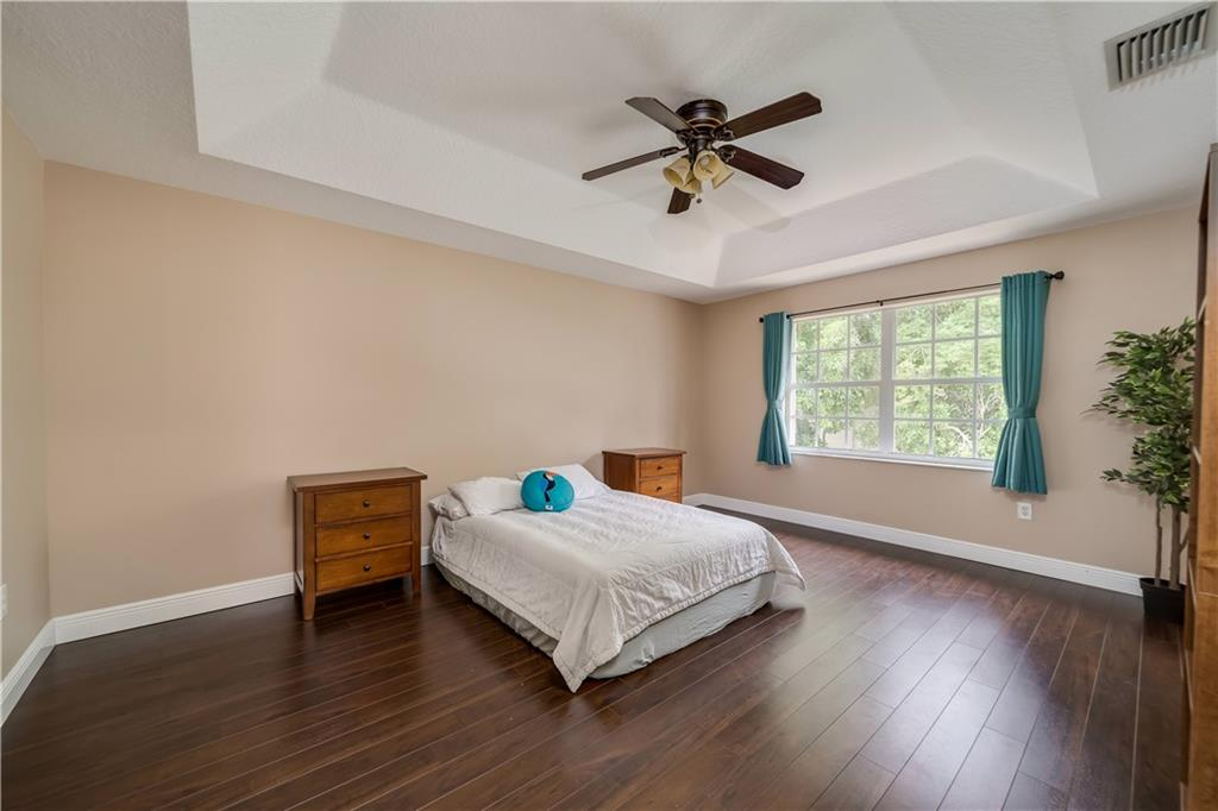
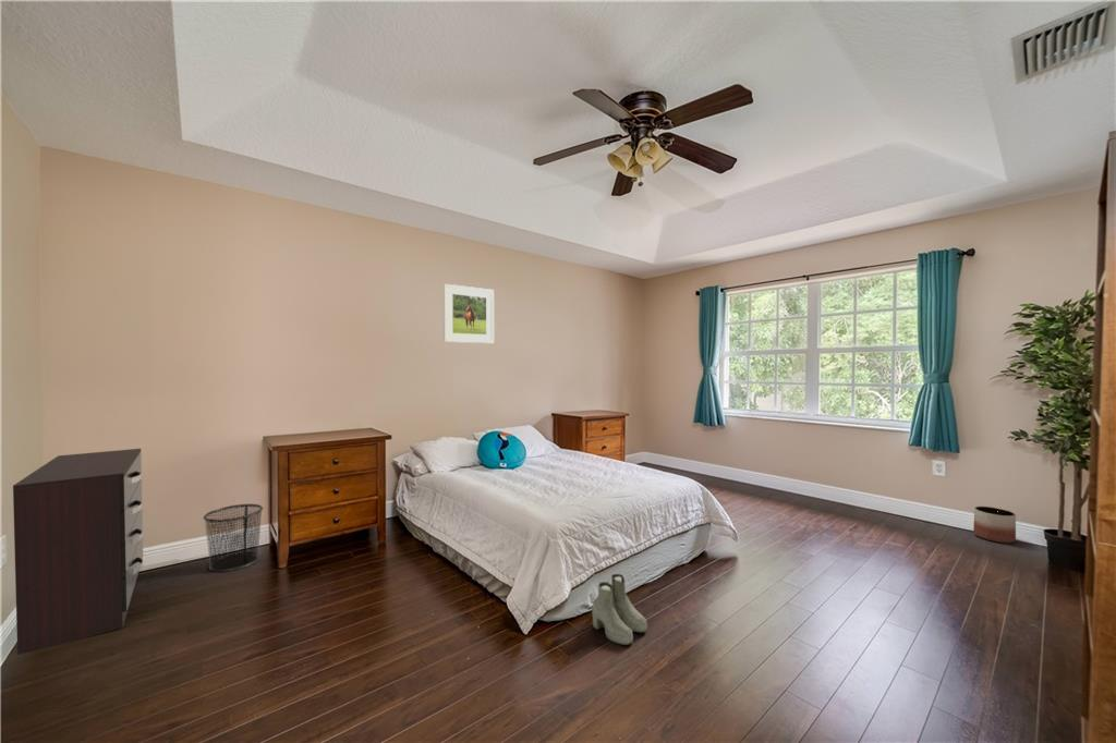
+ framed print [442,283,495,344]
+ boots [591,573,648,646]
+ dresser [12,448,144,656]
+ waste bin [202,503,264,573]
+ planter [972,506,1017,544]
